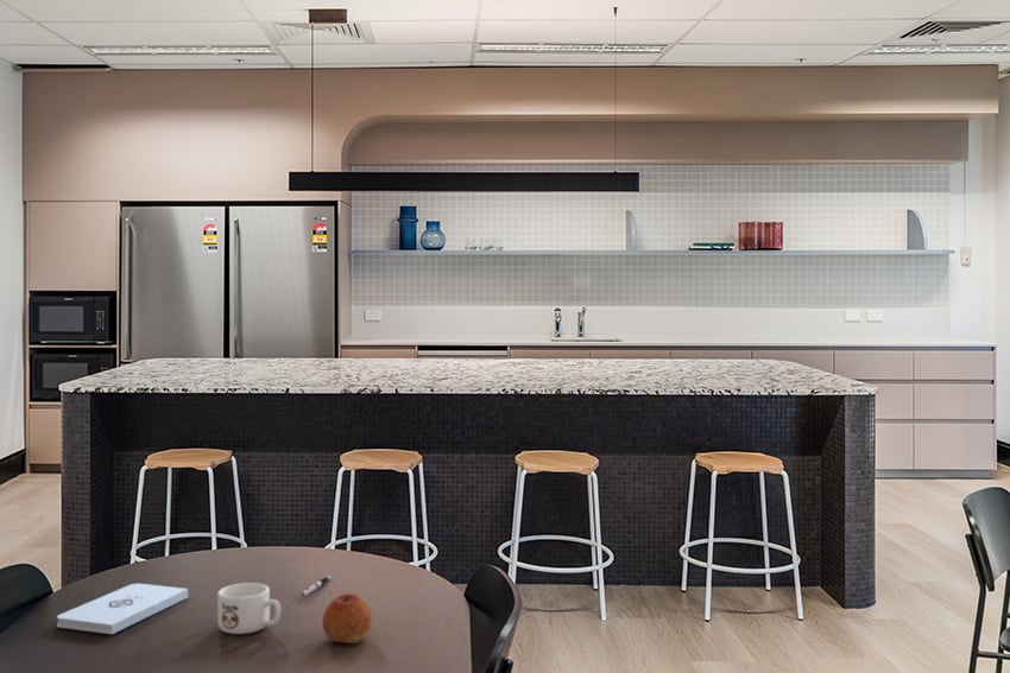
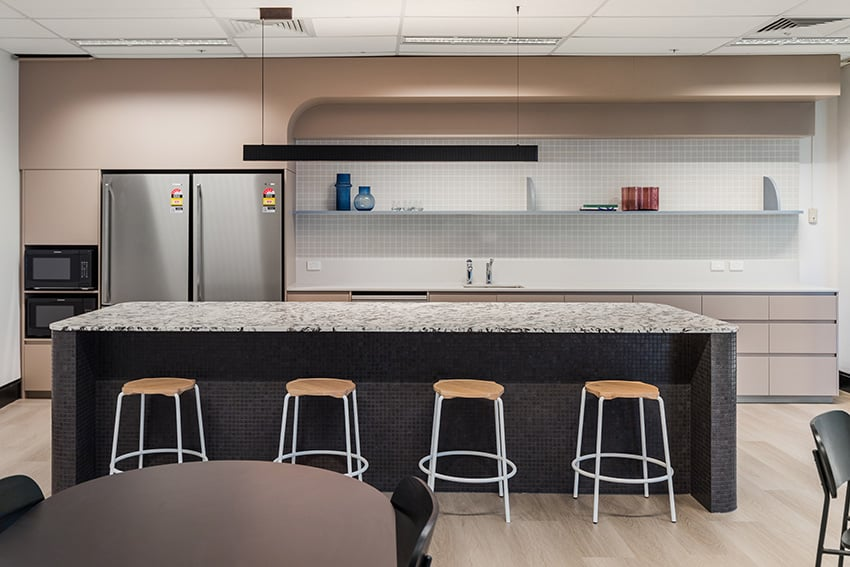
- apple [321,592,373,645]
- mug [216,582,282,635]
- notepad [56,583,189,635]
- pen [301,576,332,597]
